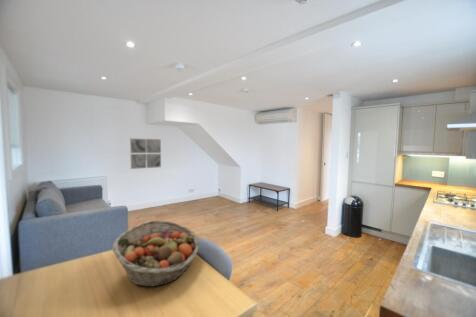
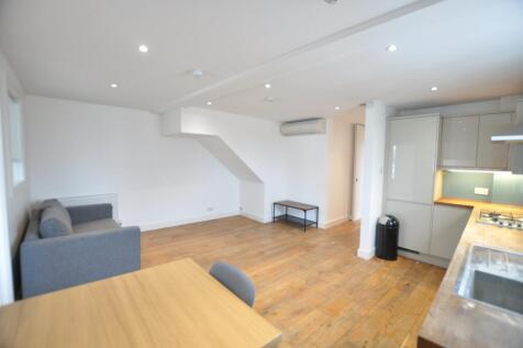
- wall art [129,138,162,170]
- fruit basket [111,220,201,288]
